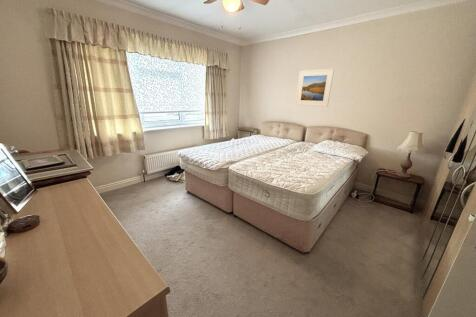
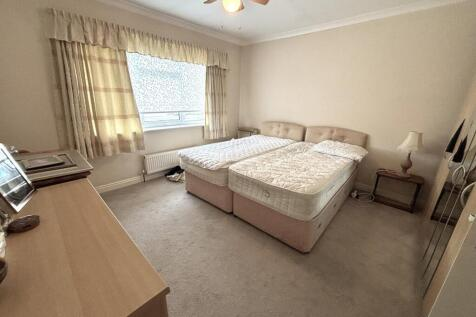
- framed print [295,68,335,108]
